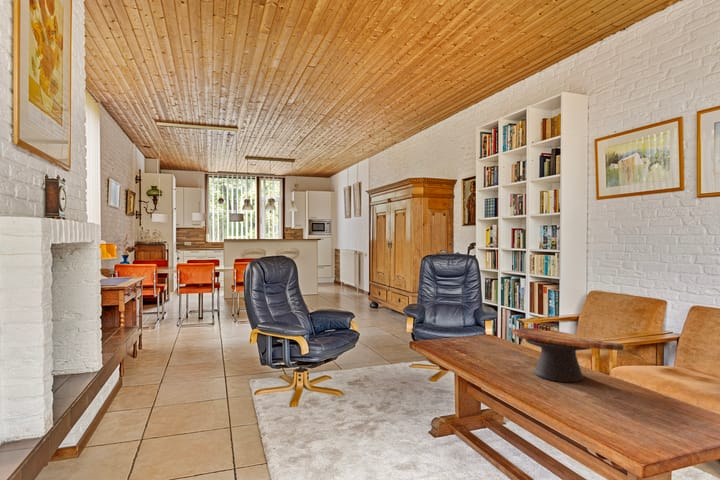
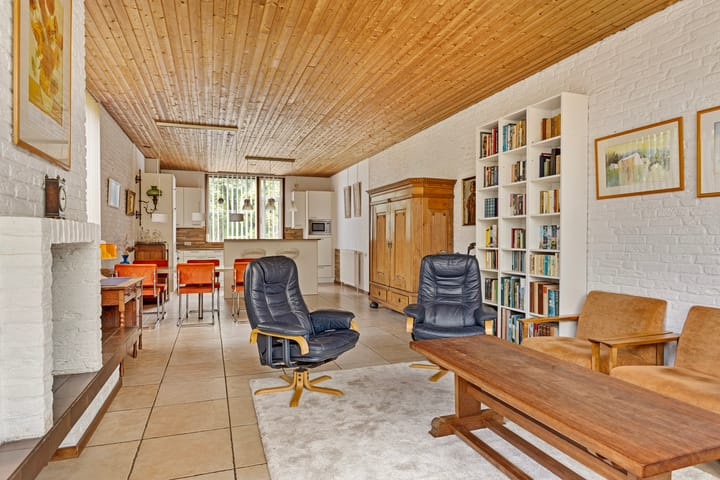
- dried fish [510,327,625,383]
